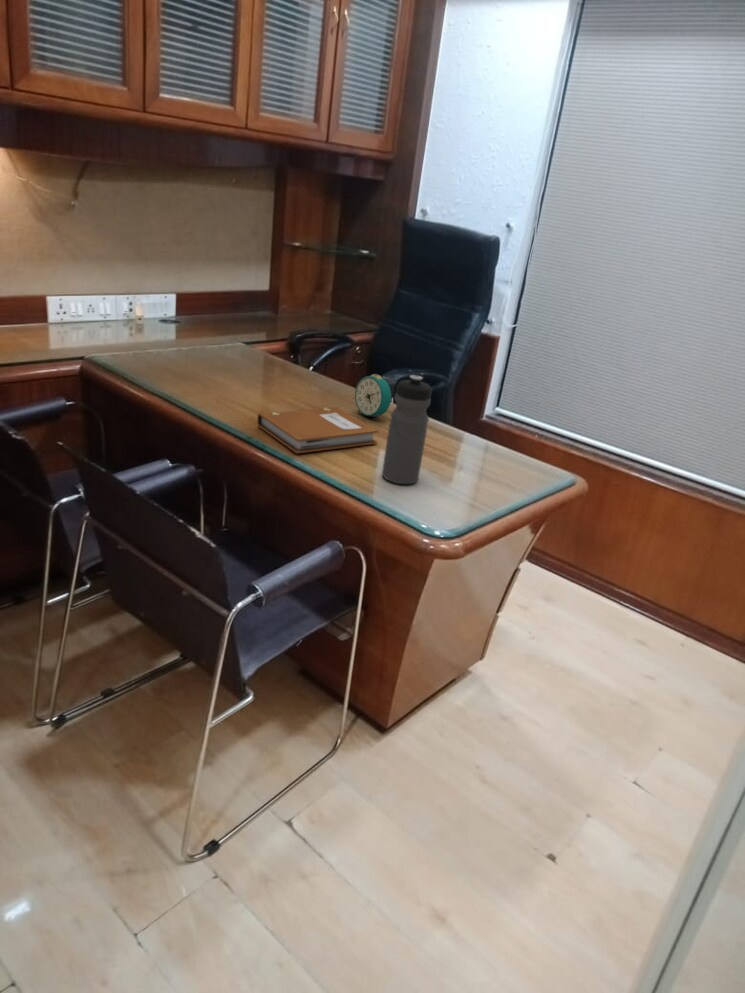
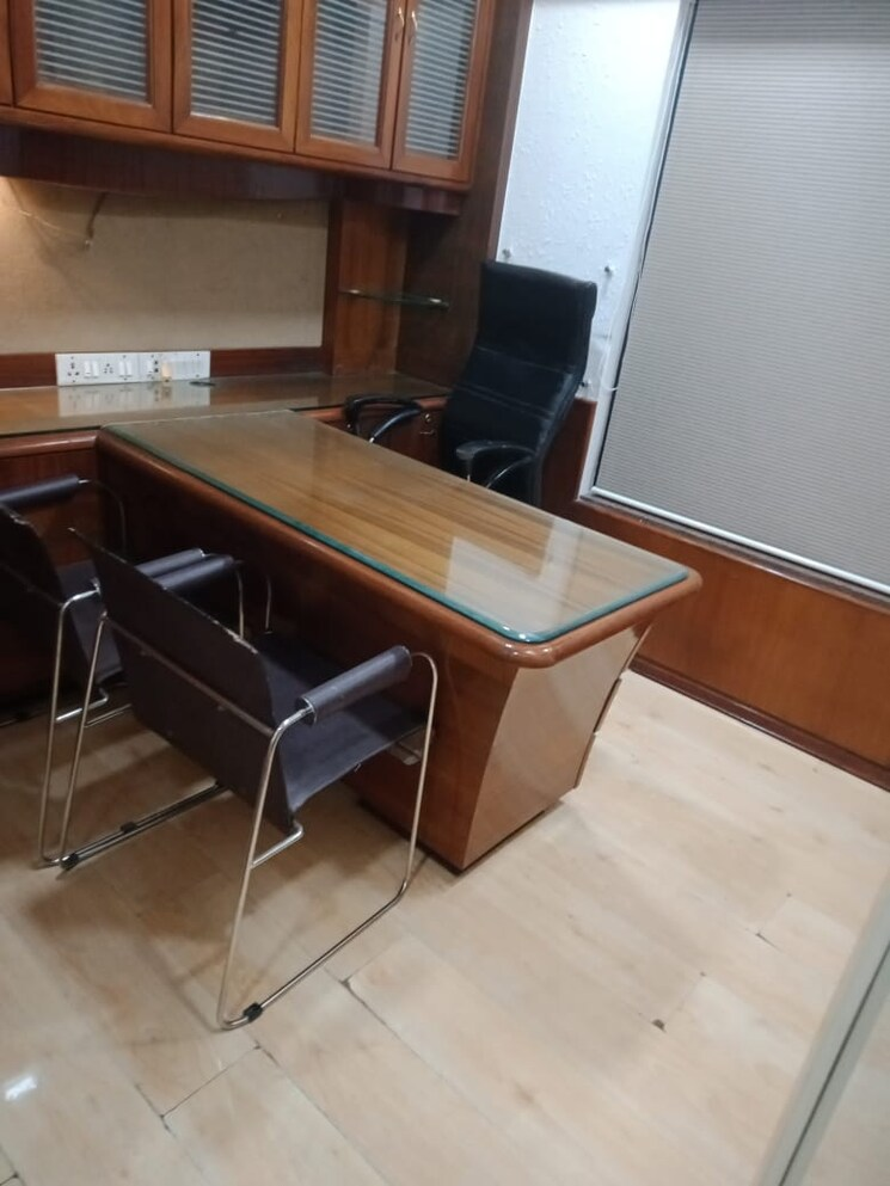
- notebook [256,407,380,454]
- water bottle [381,374,433,485]
- alarm clock [354,373,392,422]
